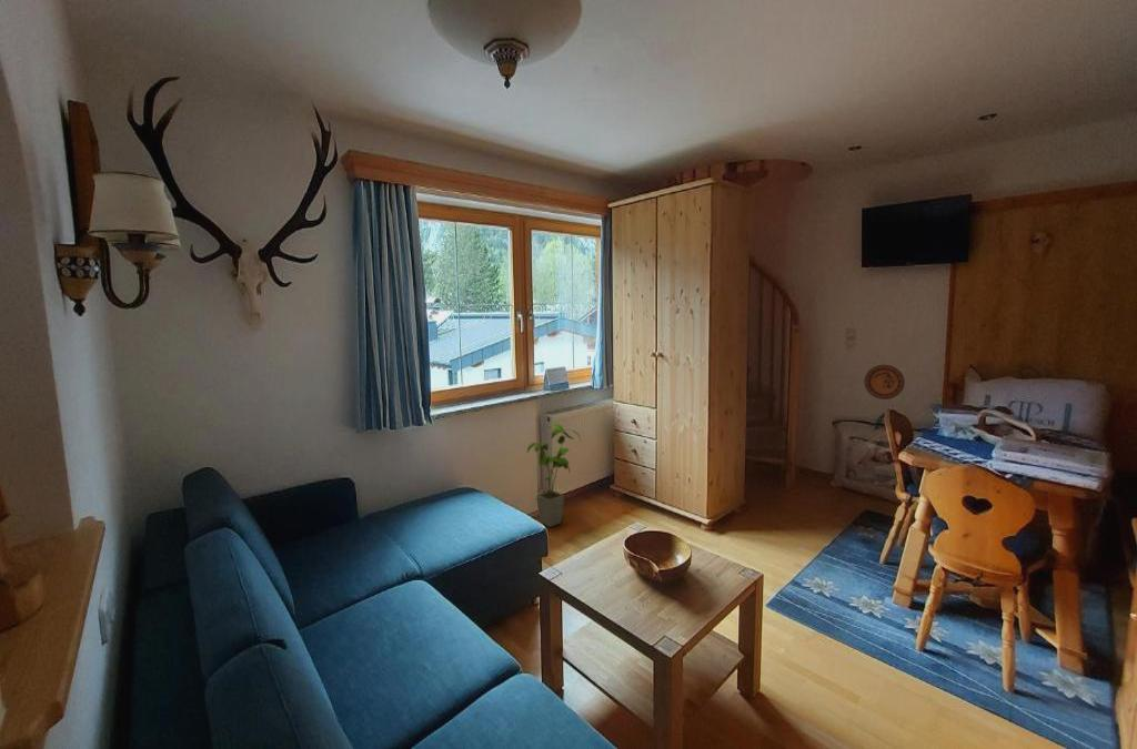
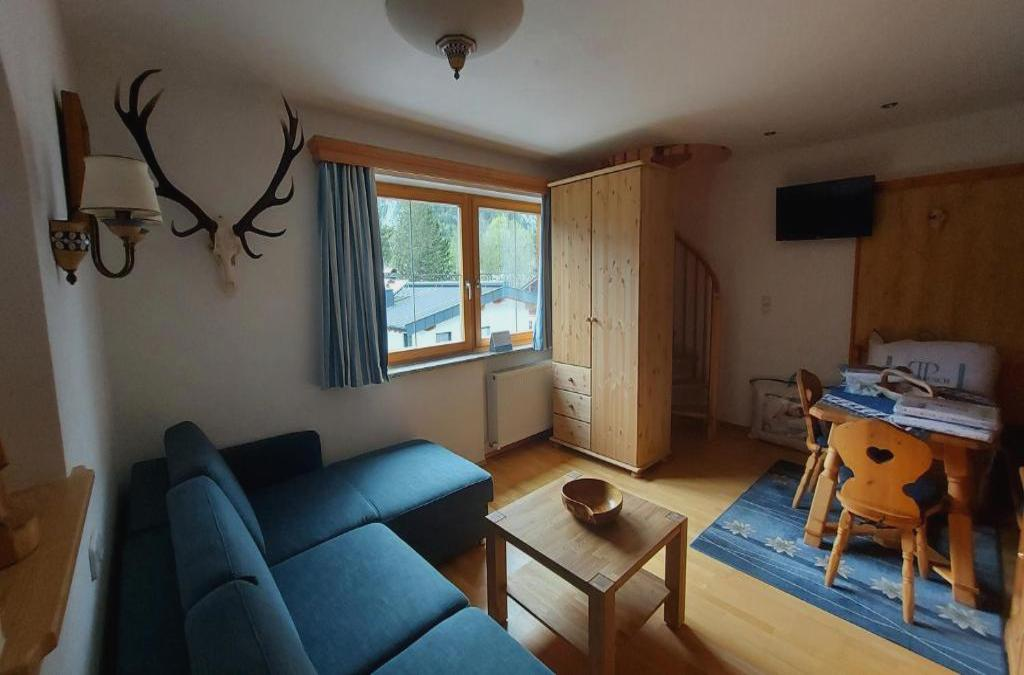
- decorative plate [864,364,906,401]
- house plant [526,423,582,528]
